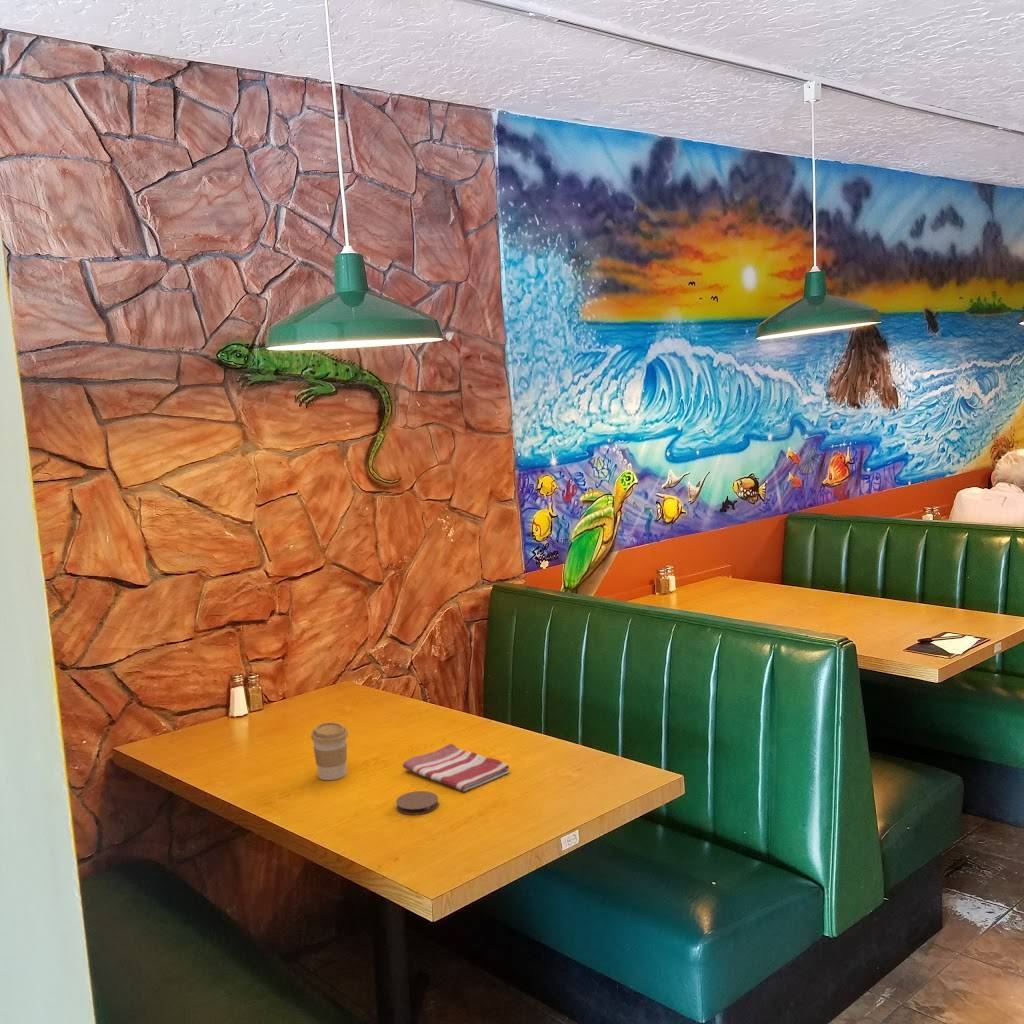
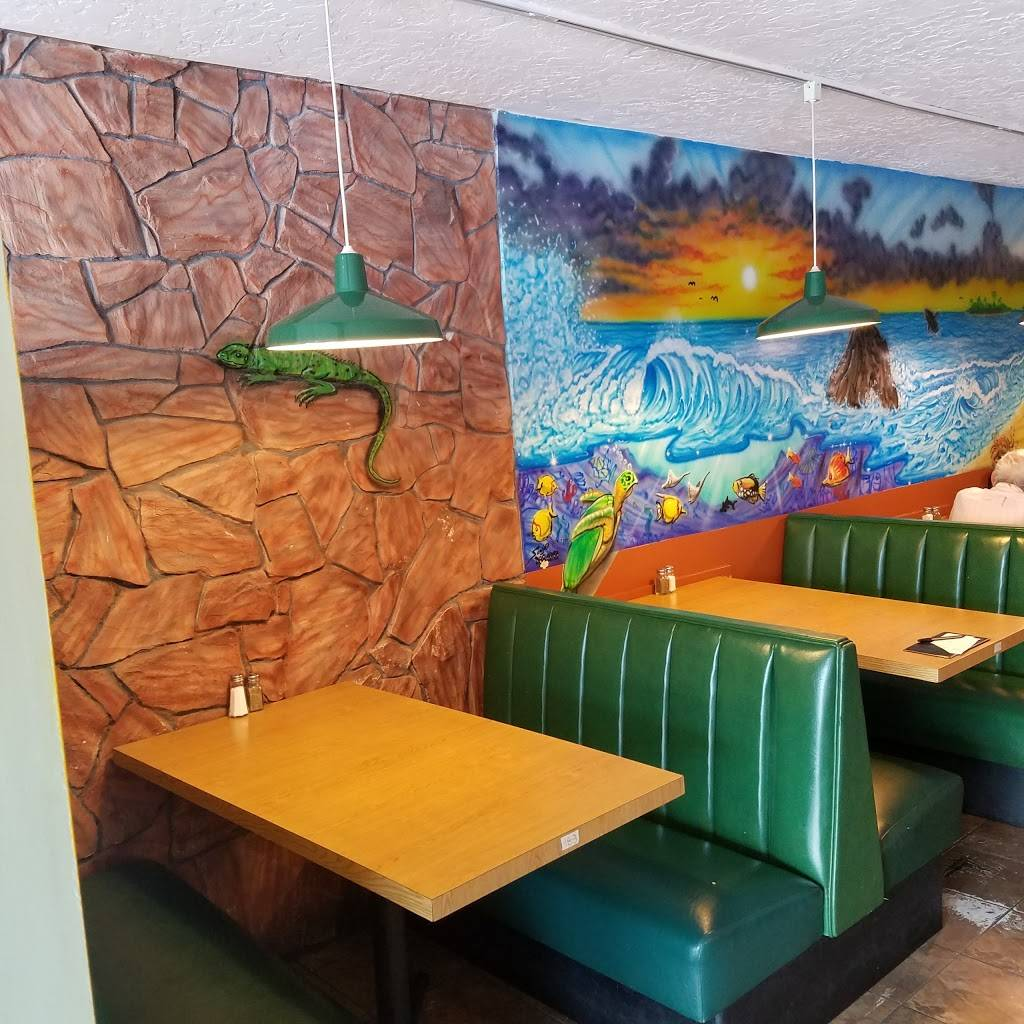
- coaster [395,790,439,816]
- coffee cup [310,721,349,781]
- dish towel [402,742,510,792]
